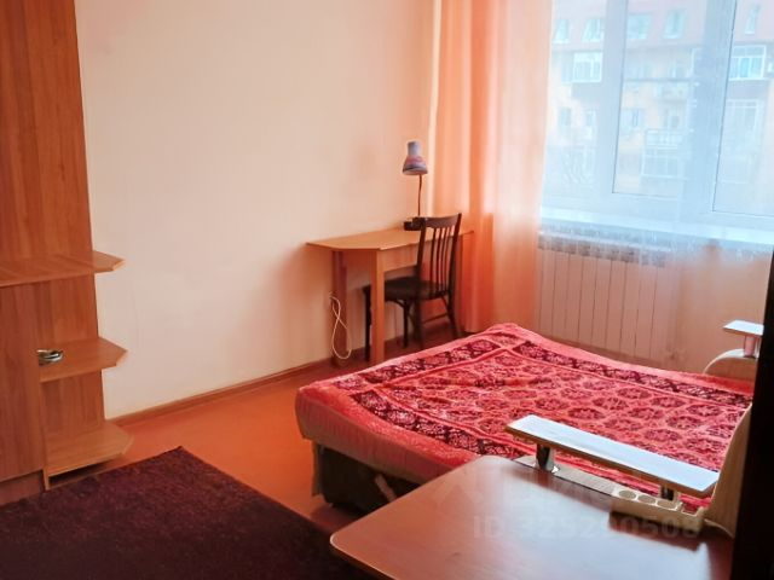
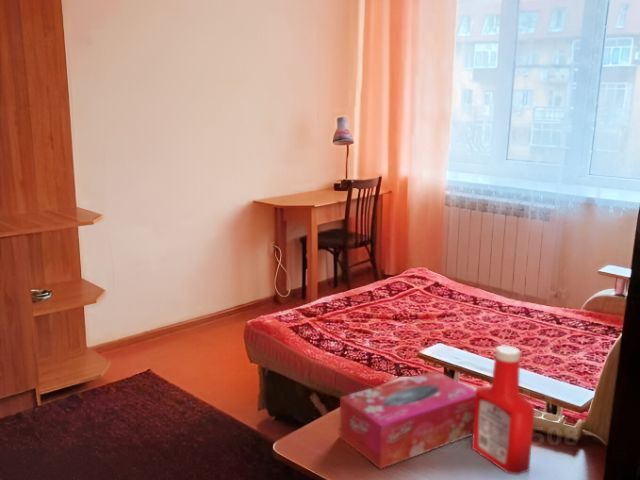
+ soap bottle [471,345,536,476]
+ tissue box [338,369,476,470]
